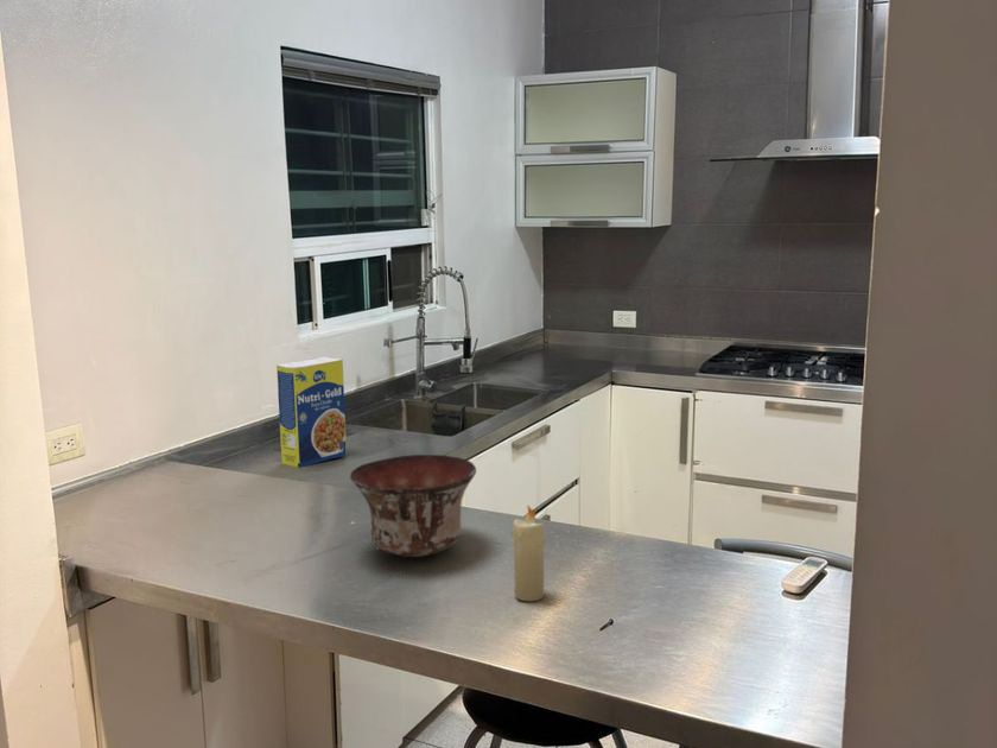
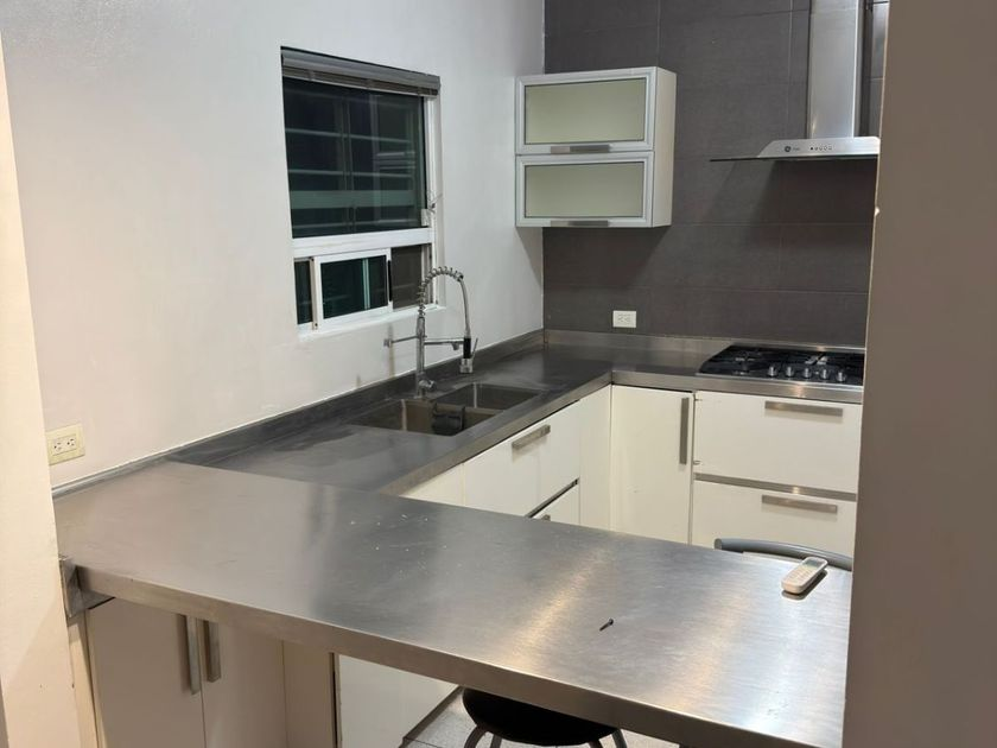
- bowl [349,454,477,558]
- candle [512,505,546,602]
- legume [275,355,348,469]
